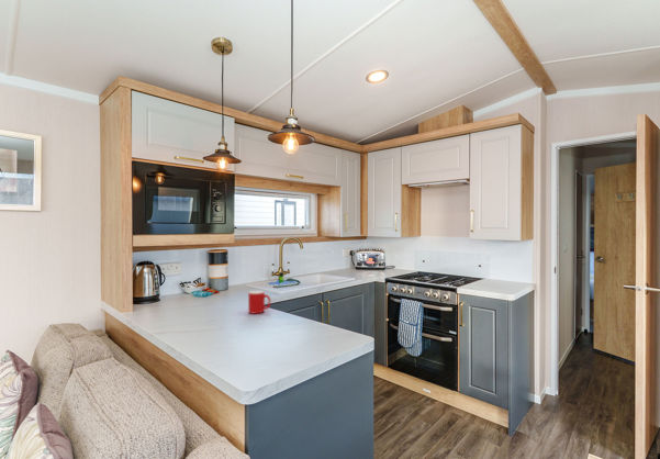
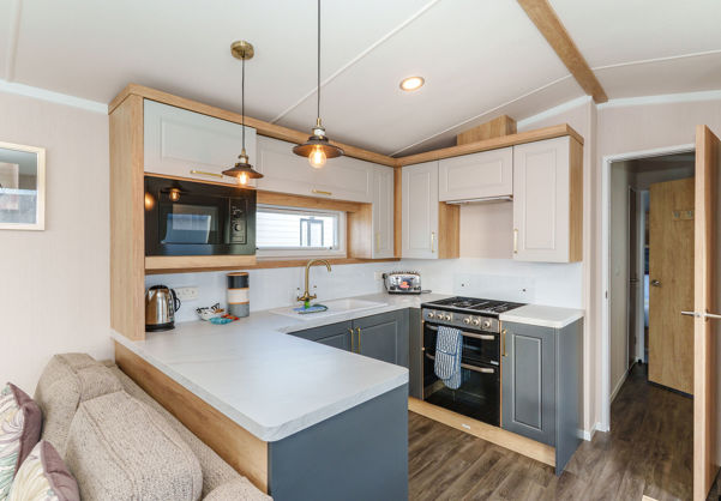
- cup [247,290,271,315]
